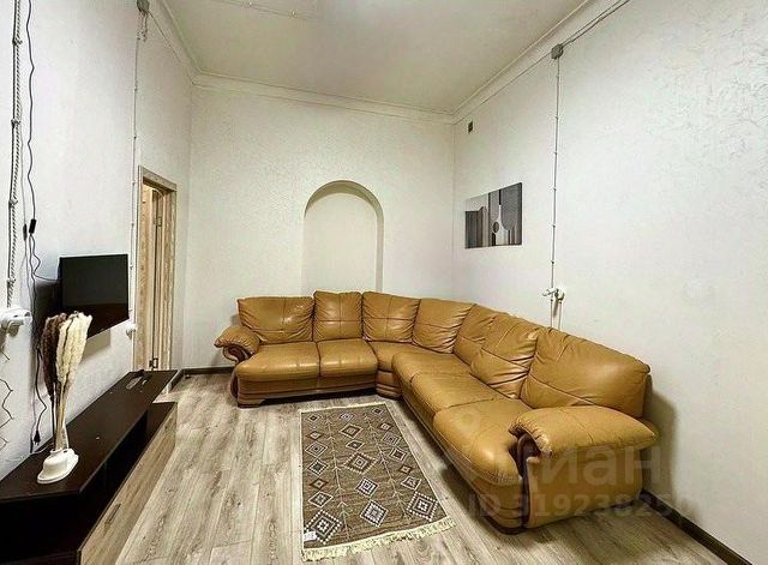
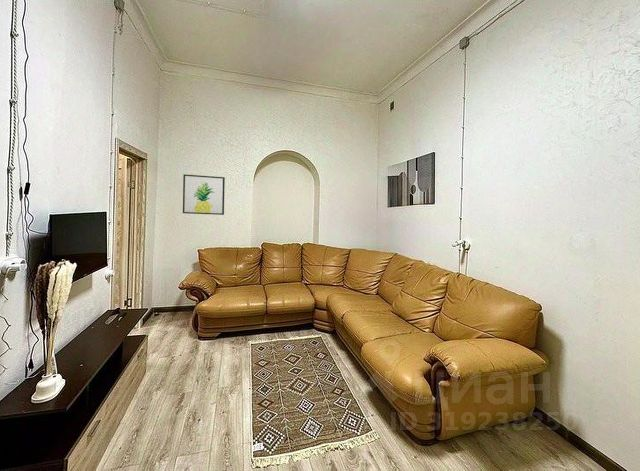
+ wall art [182,173,226,216]
